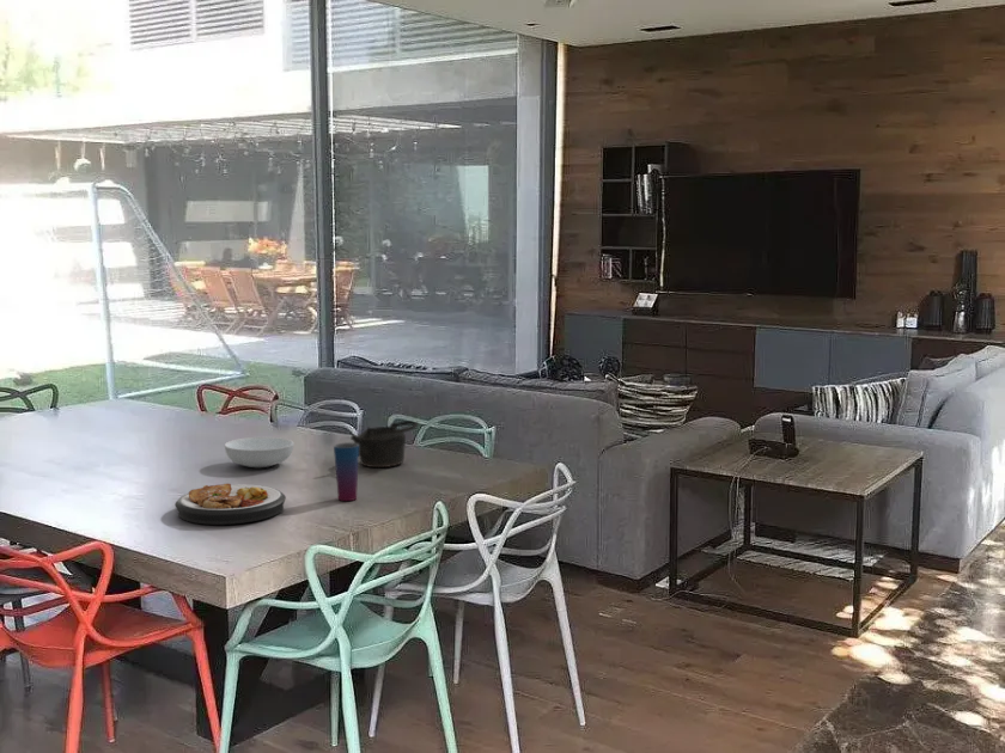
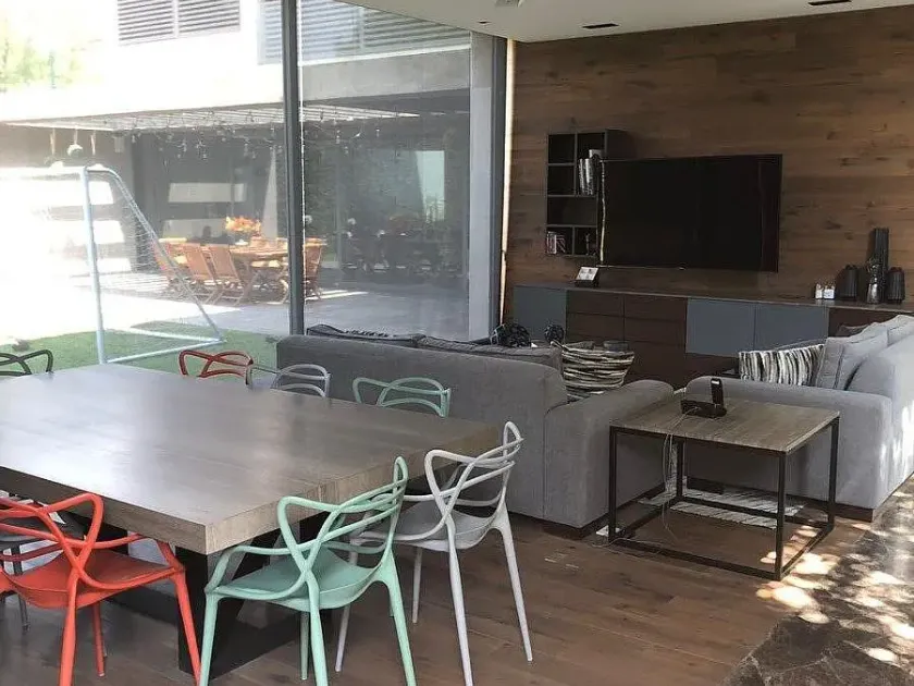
- serving bowl [224,436,294,469]
- cup [333,441,360,502]
- teapot [349,420,419,469]
- plate [173,483,287,526]
